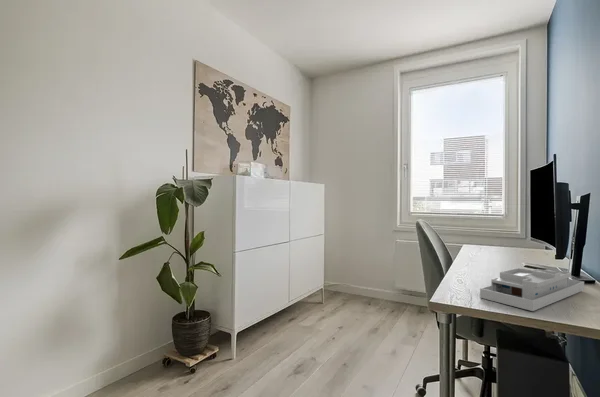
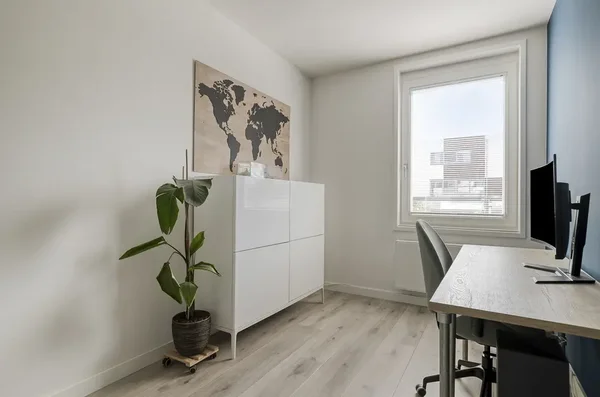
- desk organizer [479,267,585,312]
